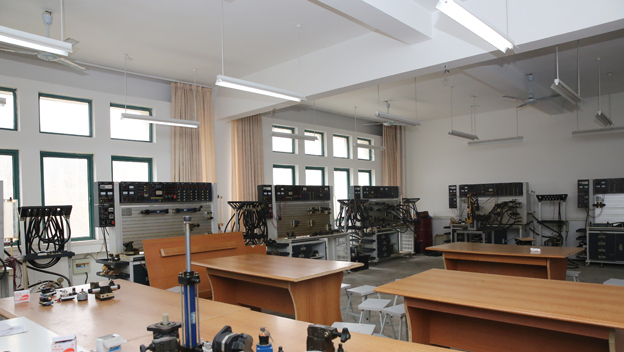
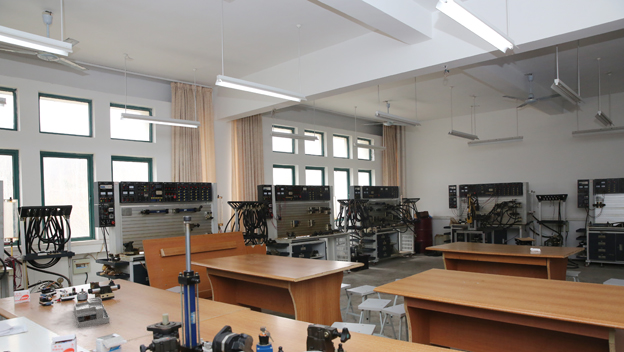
+ desk organizer [73,296,110,329]
